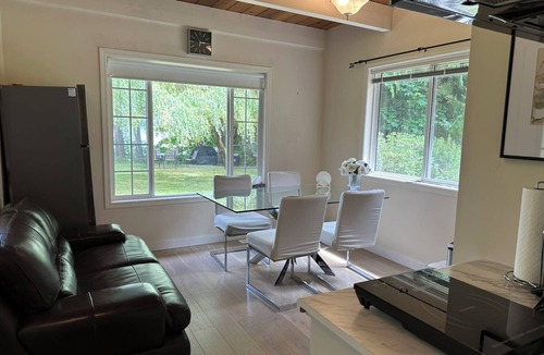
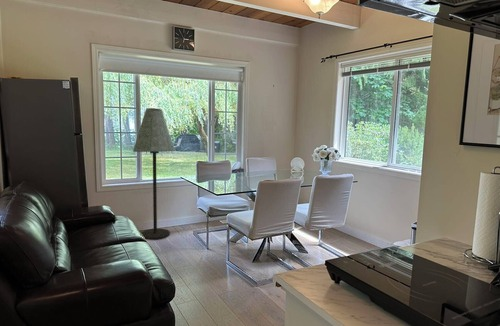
+ floor lamp [132,107,176,241]
